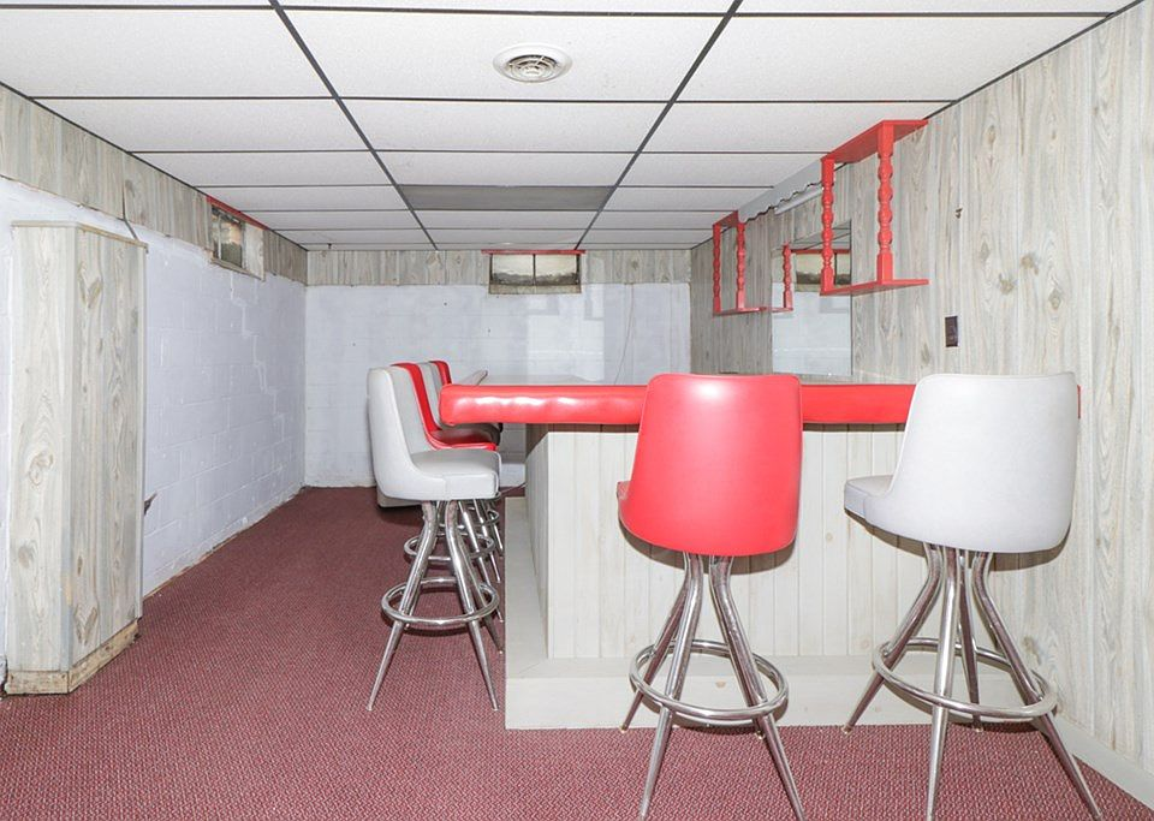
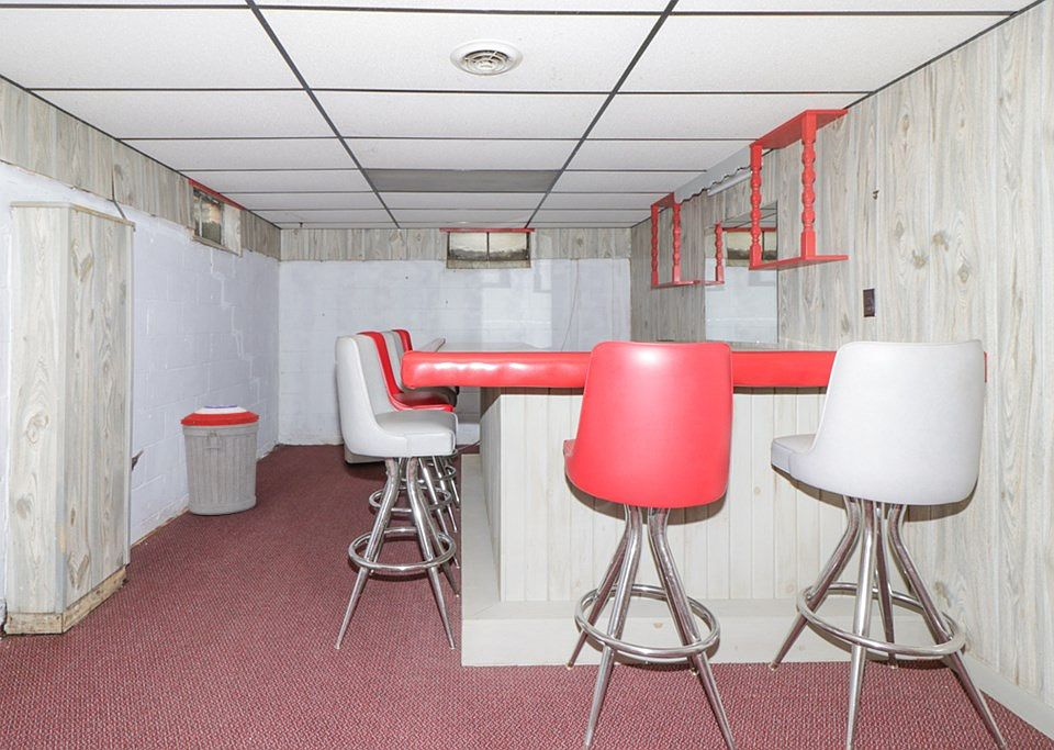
+ trash can [179,404,260,516]
